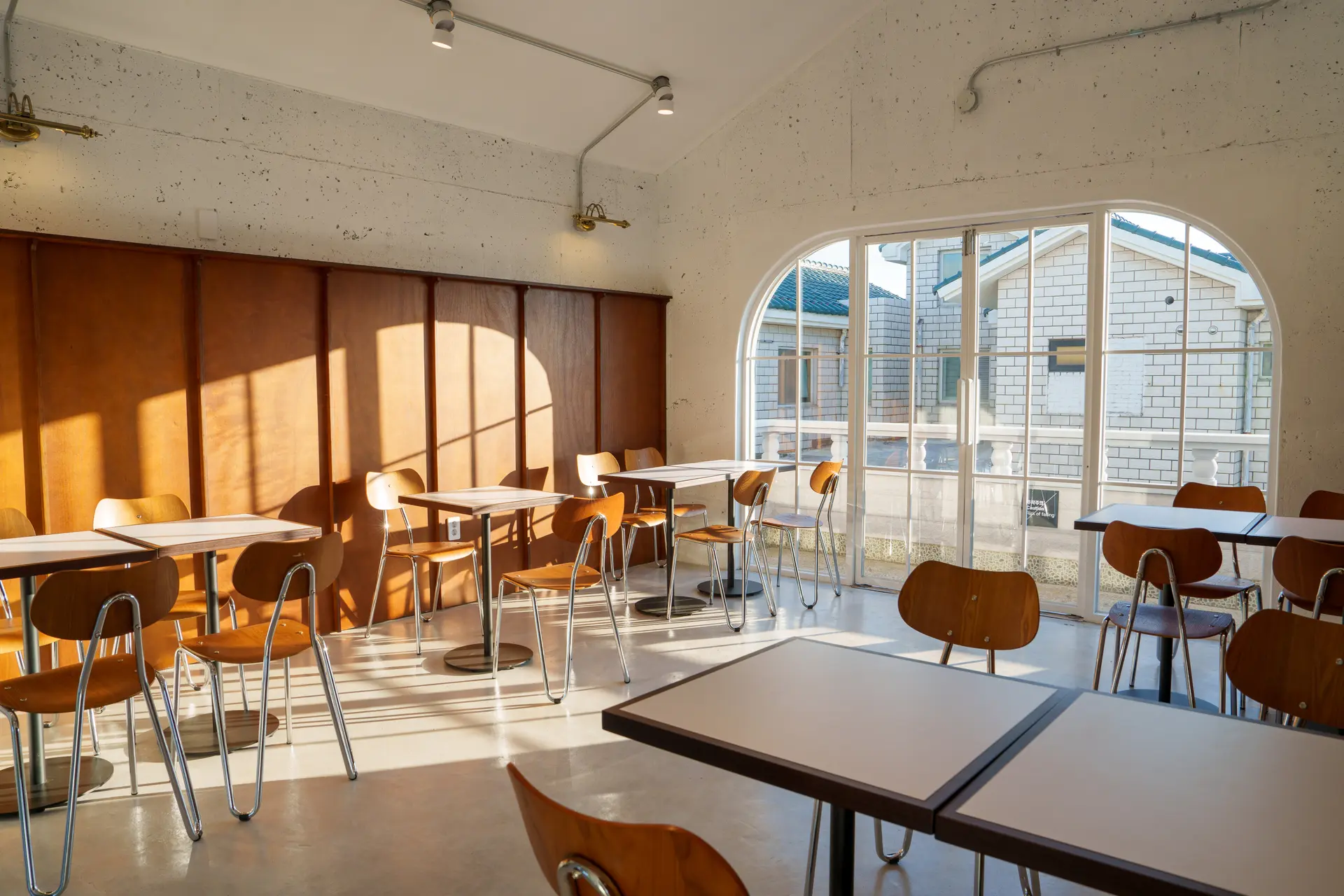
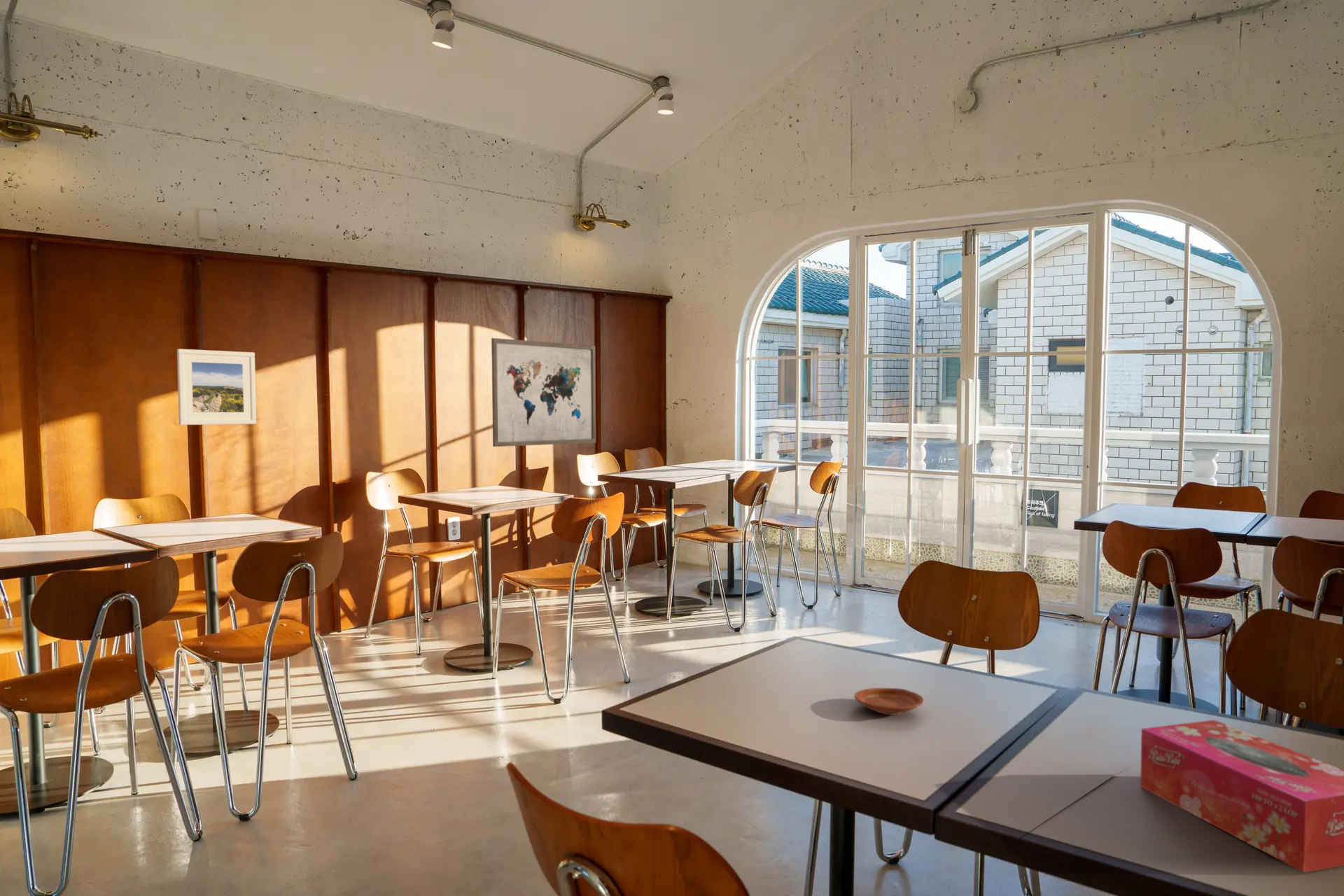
+ plate [854,687,924,716]
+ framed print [176,349,257,426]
+ wall art [491,337,596,447]
+ tissue box [1140,719,1344,874]
